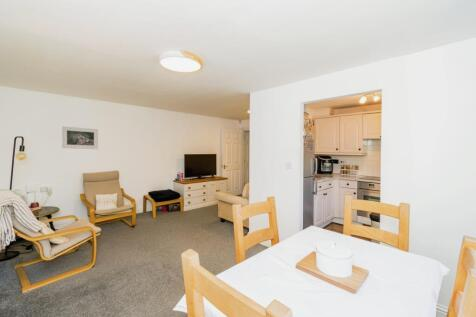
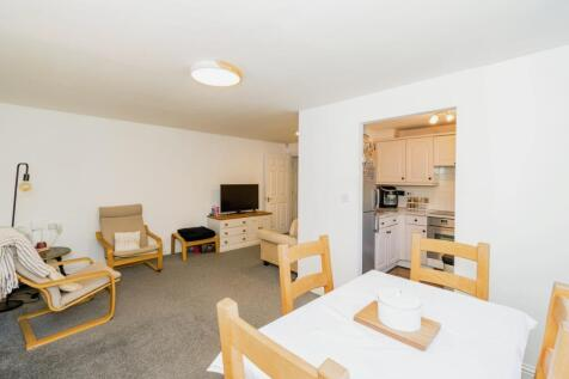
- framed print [61,125,99,150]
